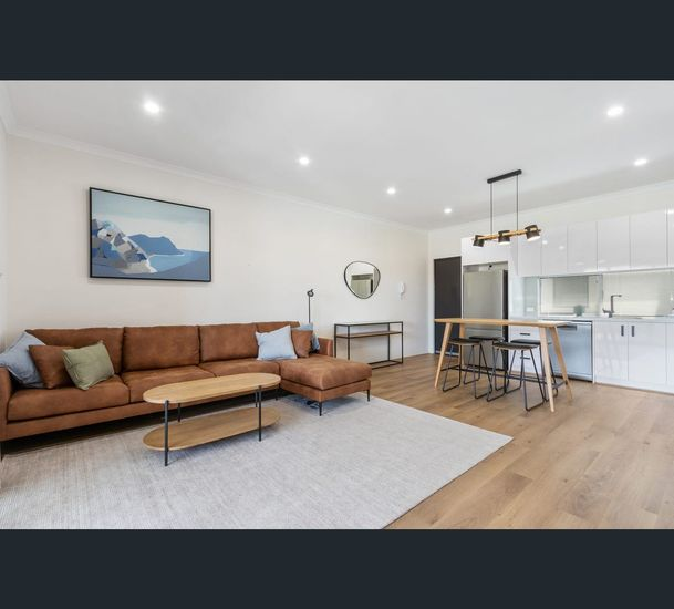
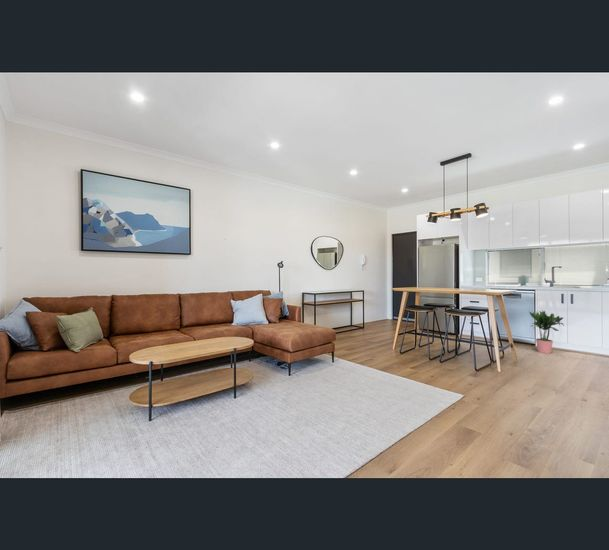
+ potted plant [529,309,565,354]
